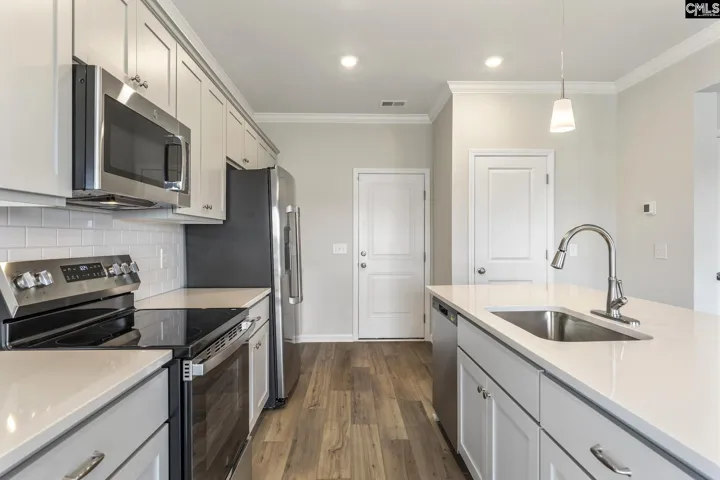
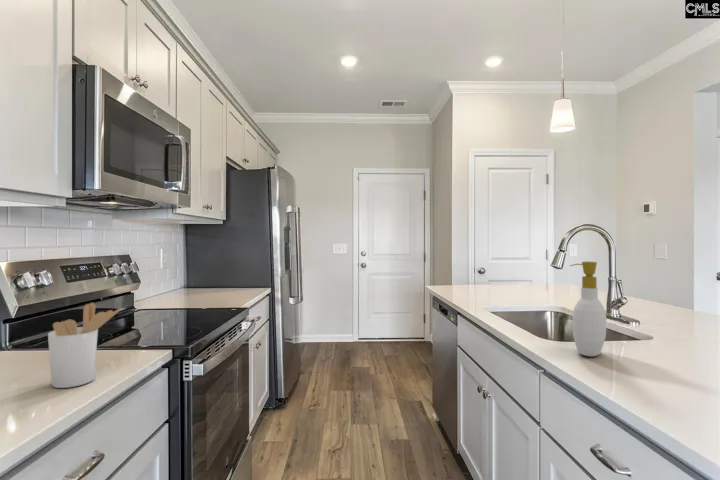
+ soap bottle [569,260,607,358]
+ utensil holder [47,302,122,389]
